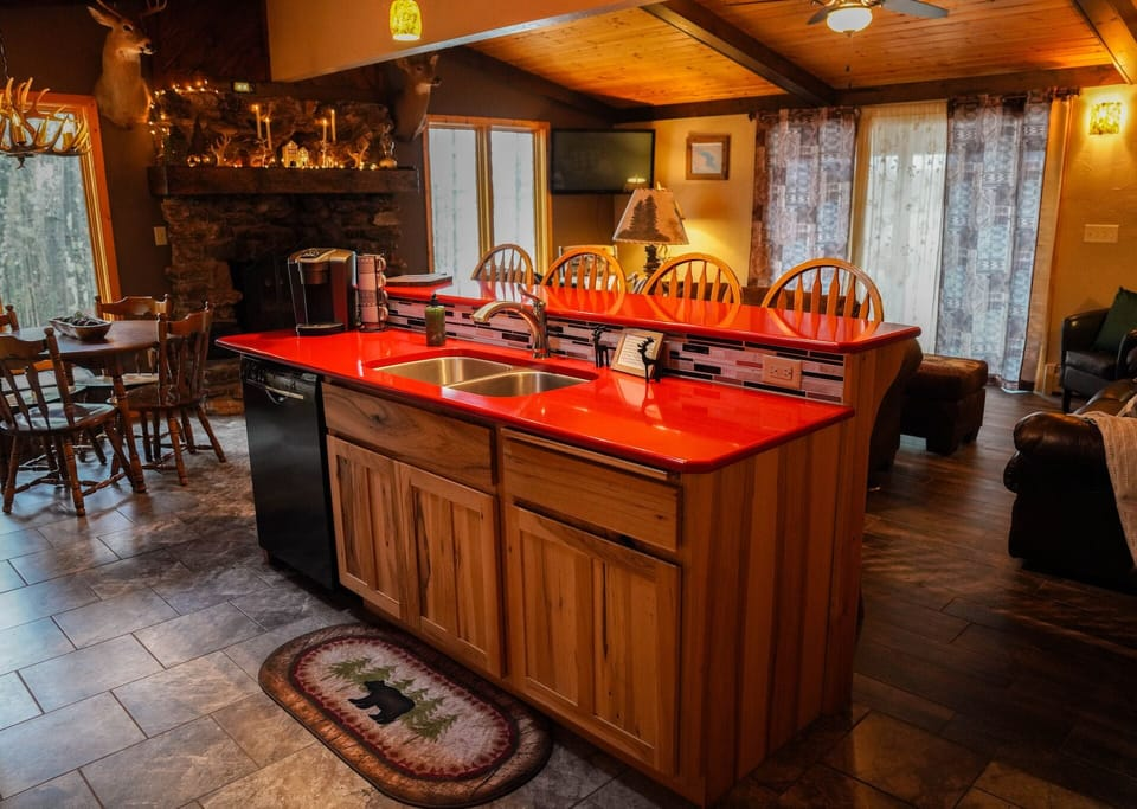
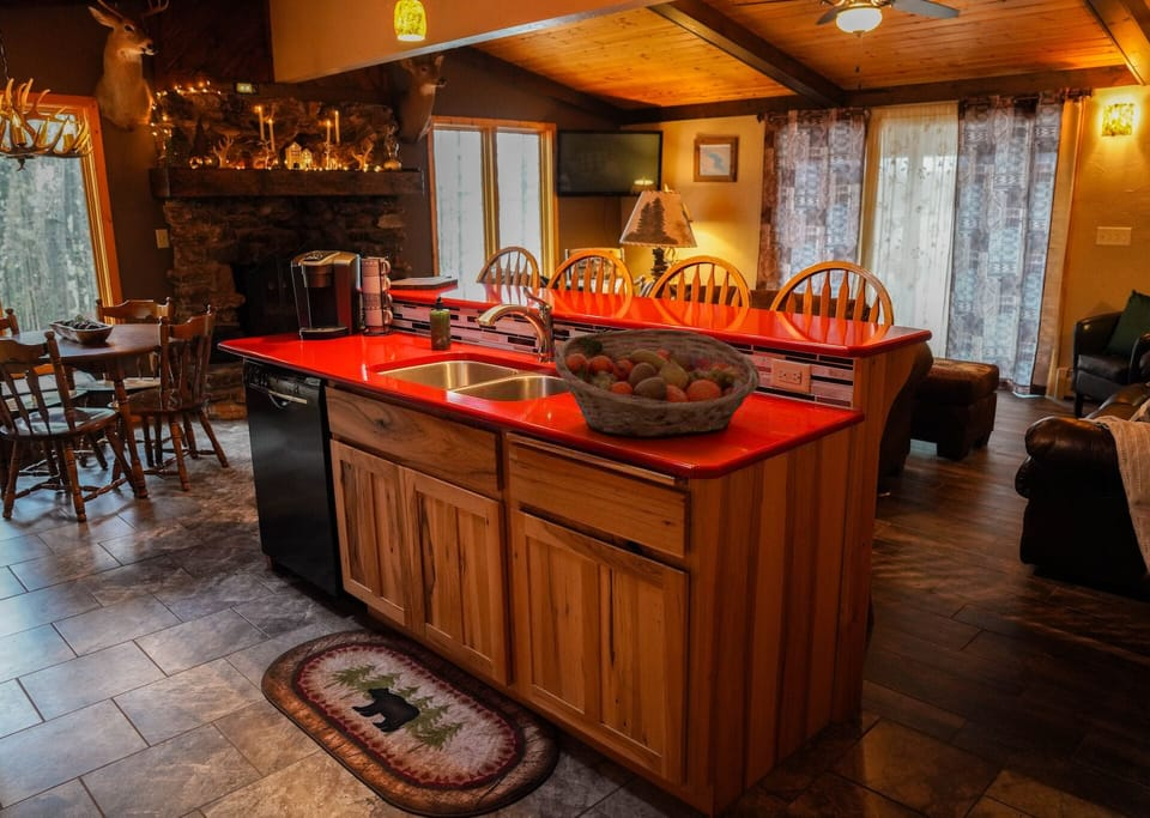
+ fruit basket [553,328,762,438]
